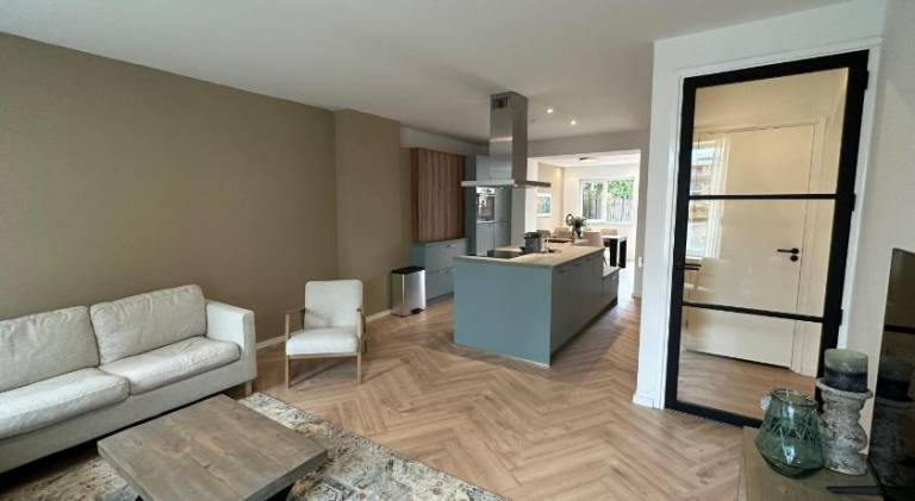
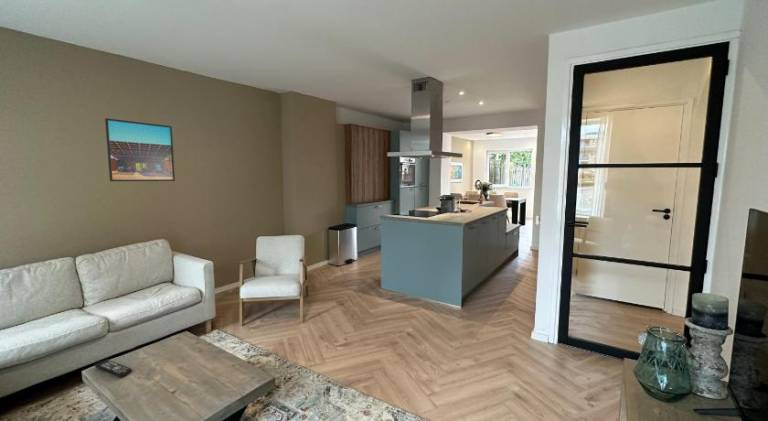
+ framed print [104,117,176,182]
+ remote control [94,359,133,378]
